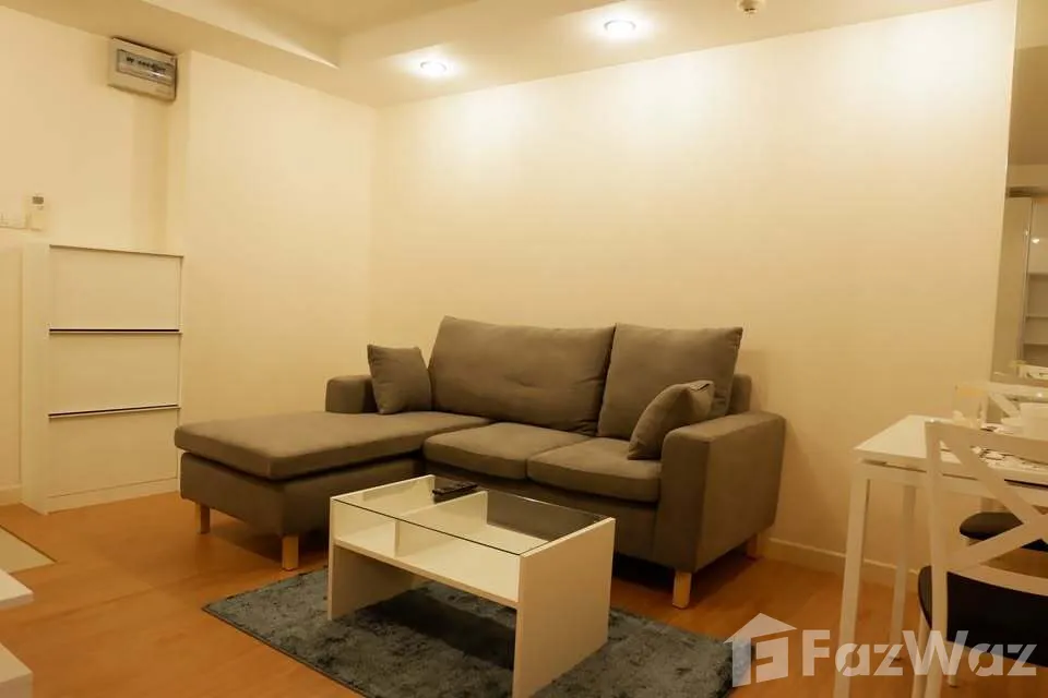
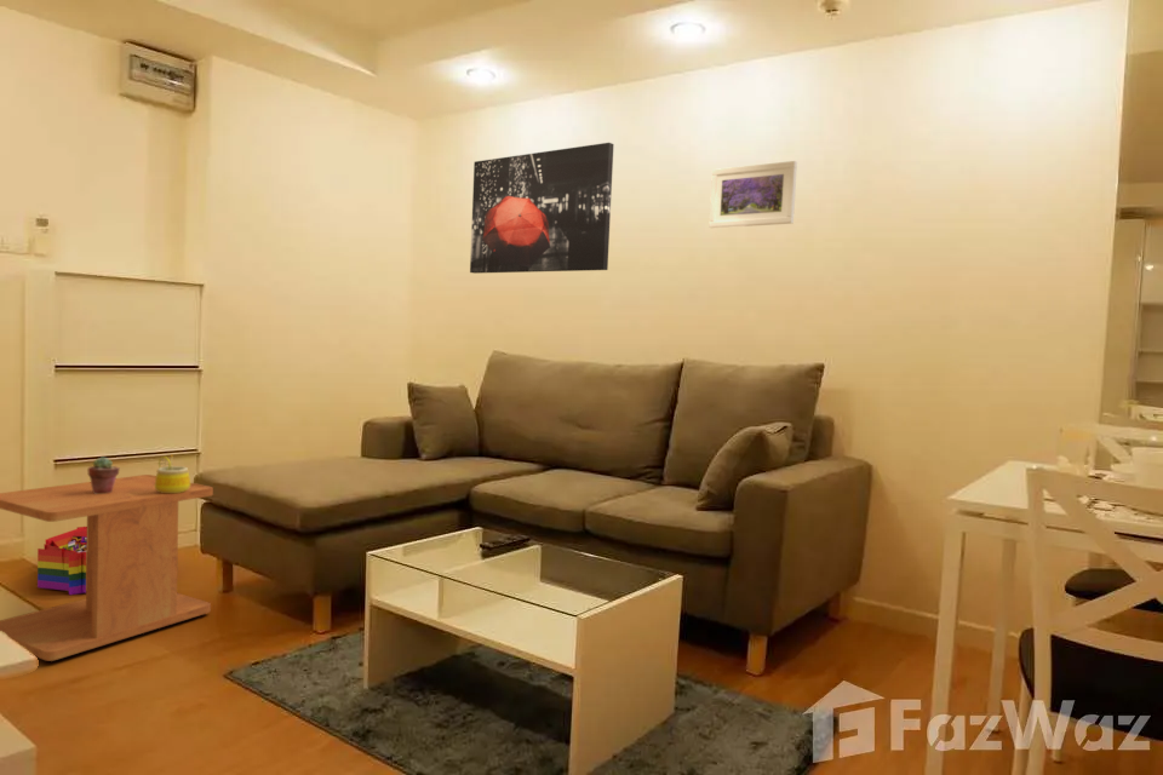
+ potted succulent [87,455,121,494]
+ storage bin [36,526,87,596]
+ mug [155,453,191,493]
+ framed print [707,160,798,229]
+ wall art [469,142,614,275]
+ side table [0,473,214,662]
